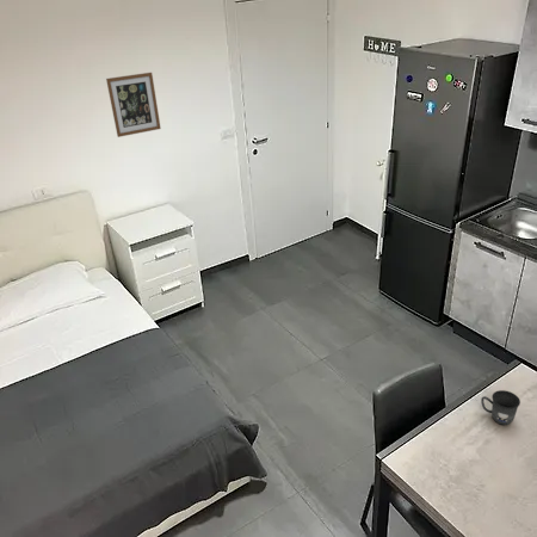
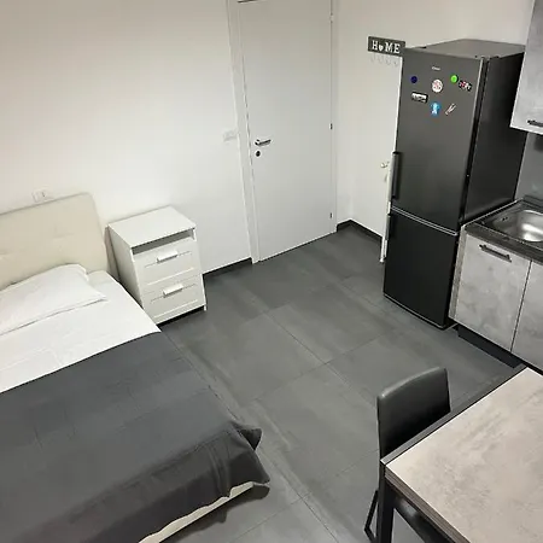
- wall art [105,72,162,138]
- mug [480,389,521,426]
